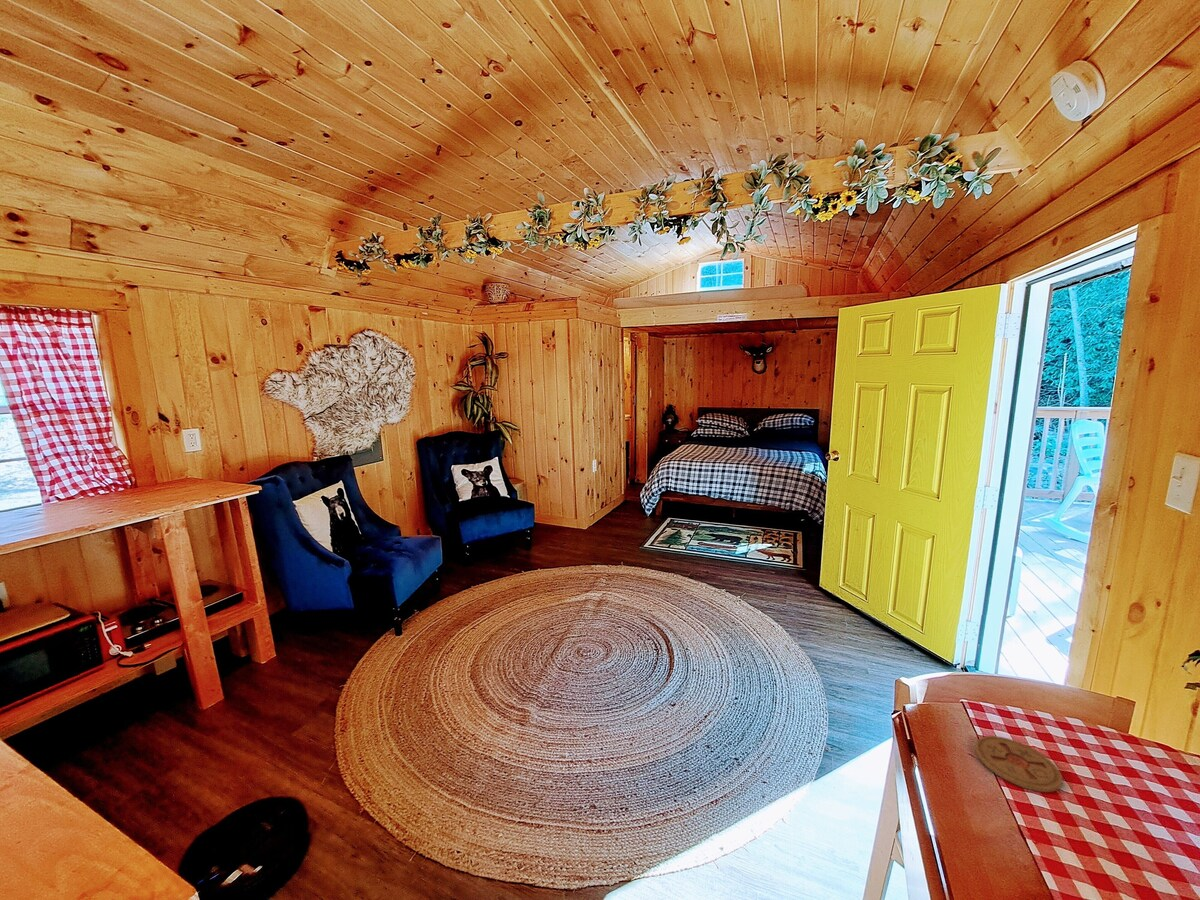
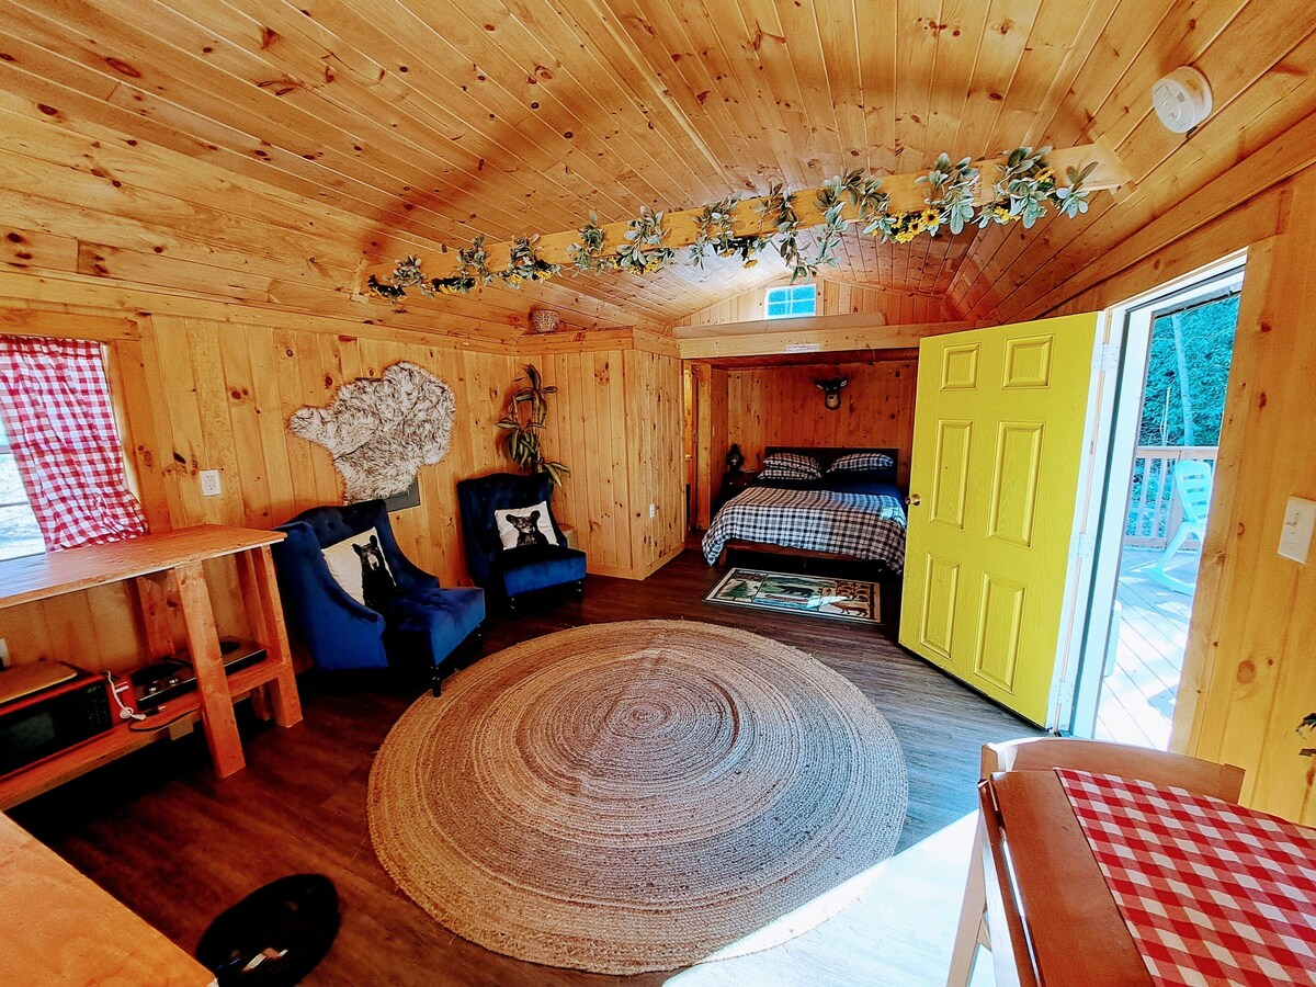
- coaster [974,735,1064,793]
